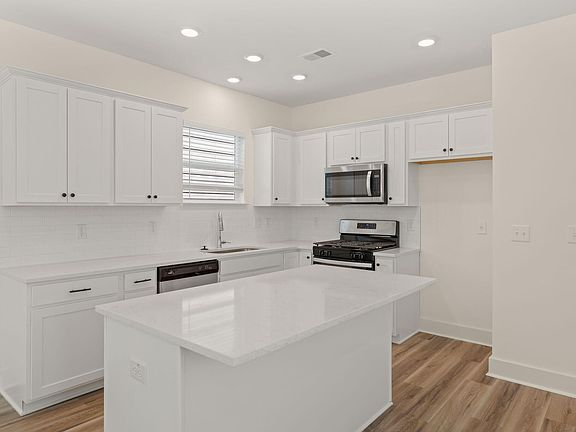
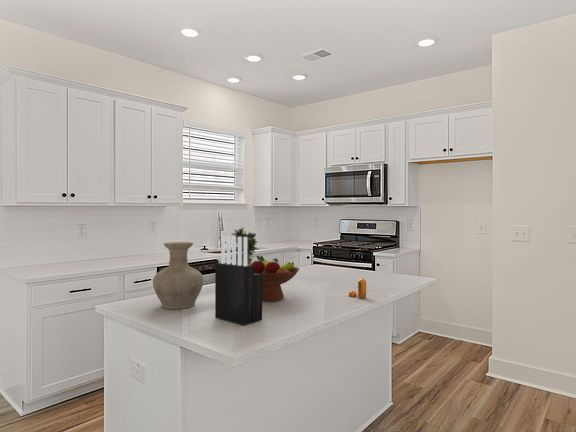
+ vase [152,241,204,310]
+ fruit bowl [251,255,300,302]
+ potted plant [230,226,259,265]
+ pepper shaker [348,277,367,299]
+ knife block [214,235,263,326]
